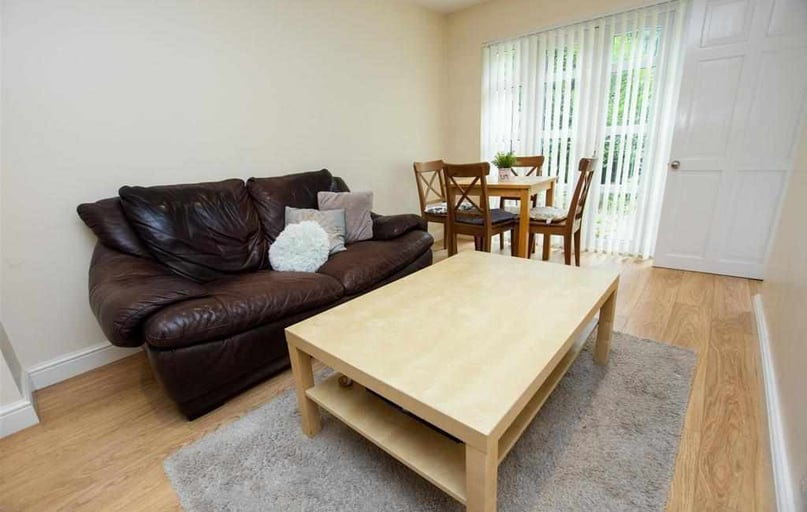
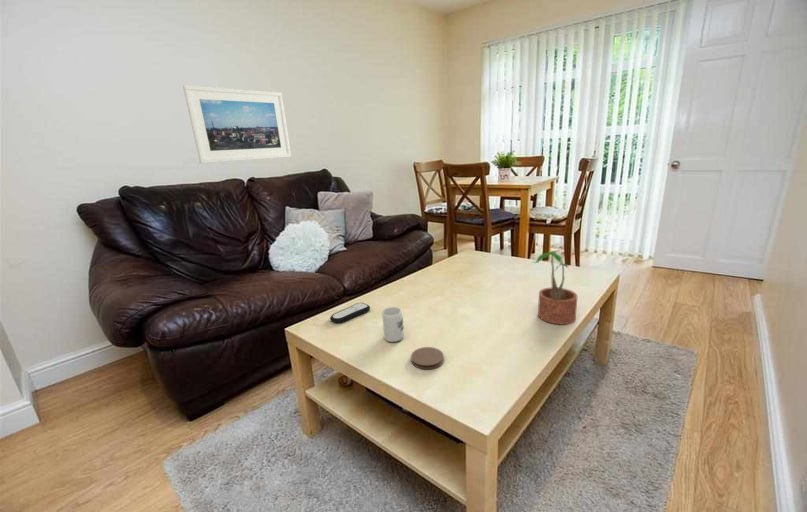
+ cup [381,306,405,343]
+ potted plant [532,250,578,326]
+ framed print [182,84,292,164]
+ coaster [410,346,445,370]
+ remote control [329,302,371,324]
